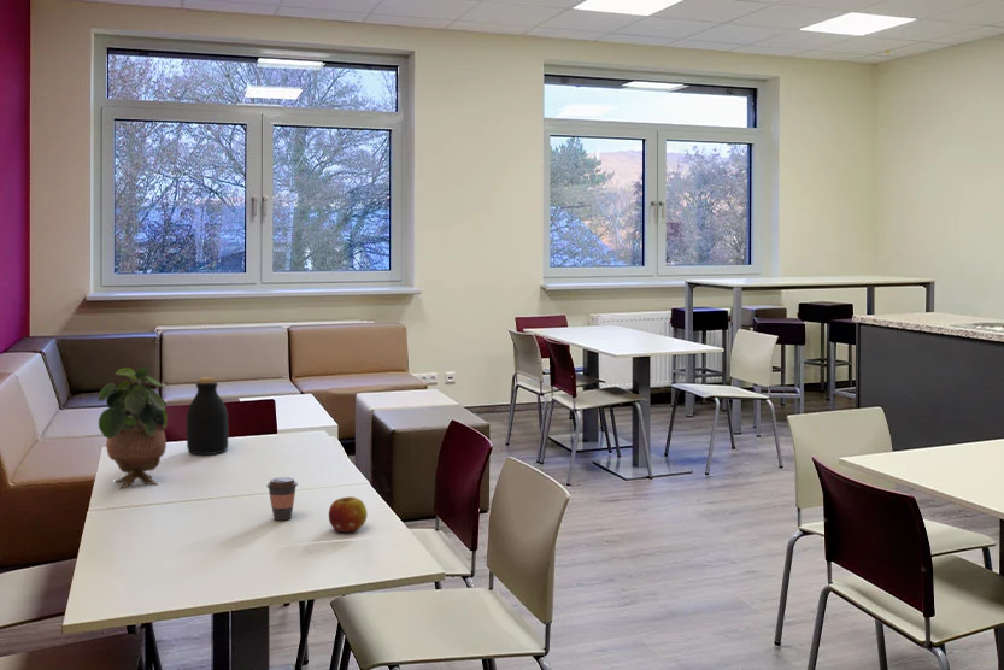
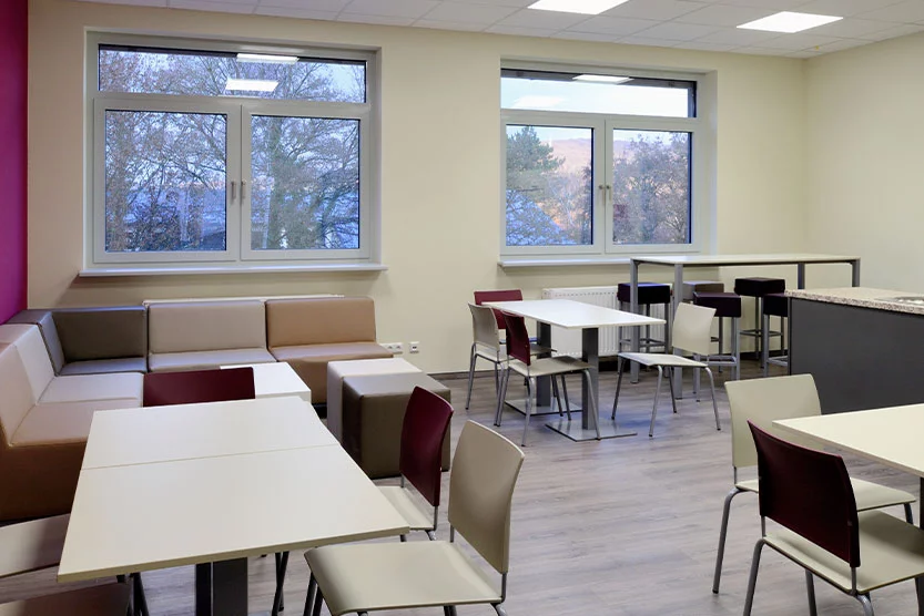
- potted plant [98,365,169,489]
- fruit [328,495,369,534]
- coffee cup [265,476,299,522]
- bottle [186,376,229,456]
